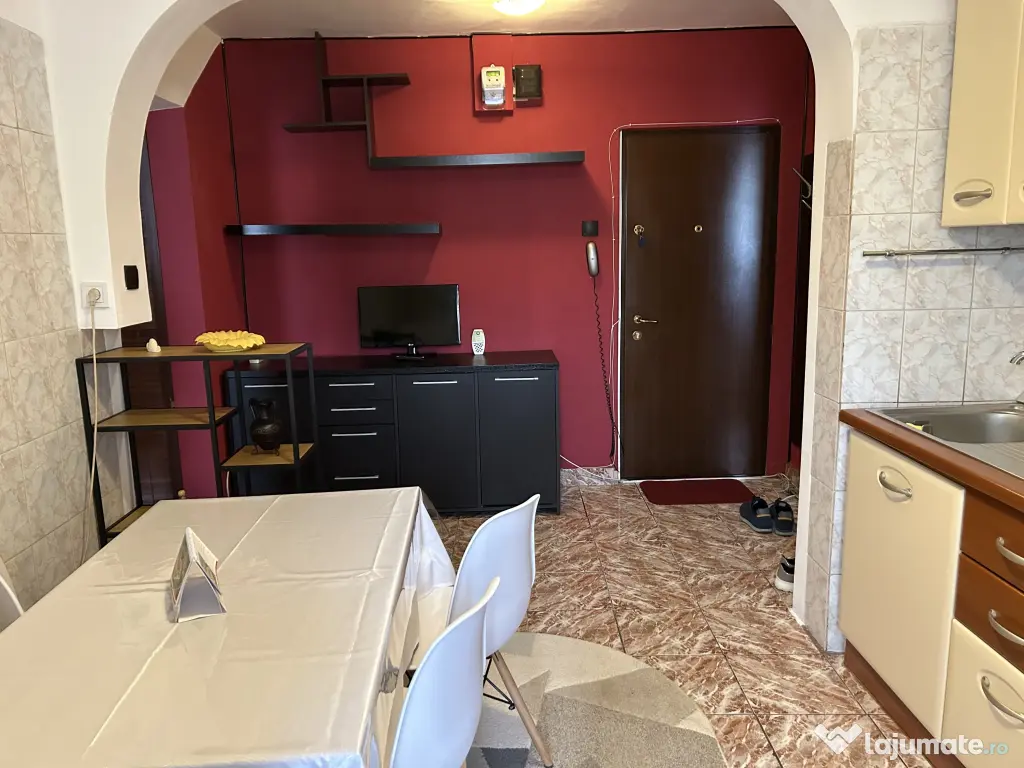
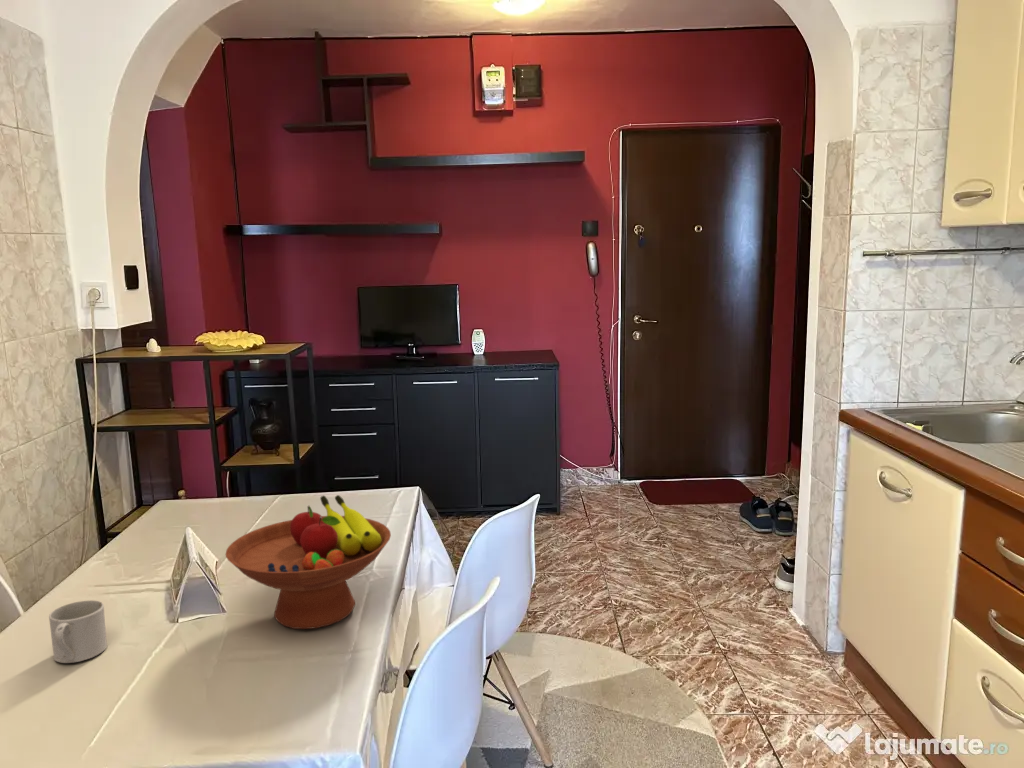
+ fruit bowl [225,494,392,630]
+ mug [48,599,108,664]
